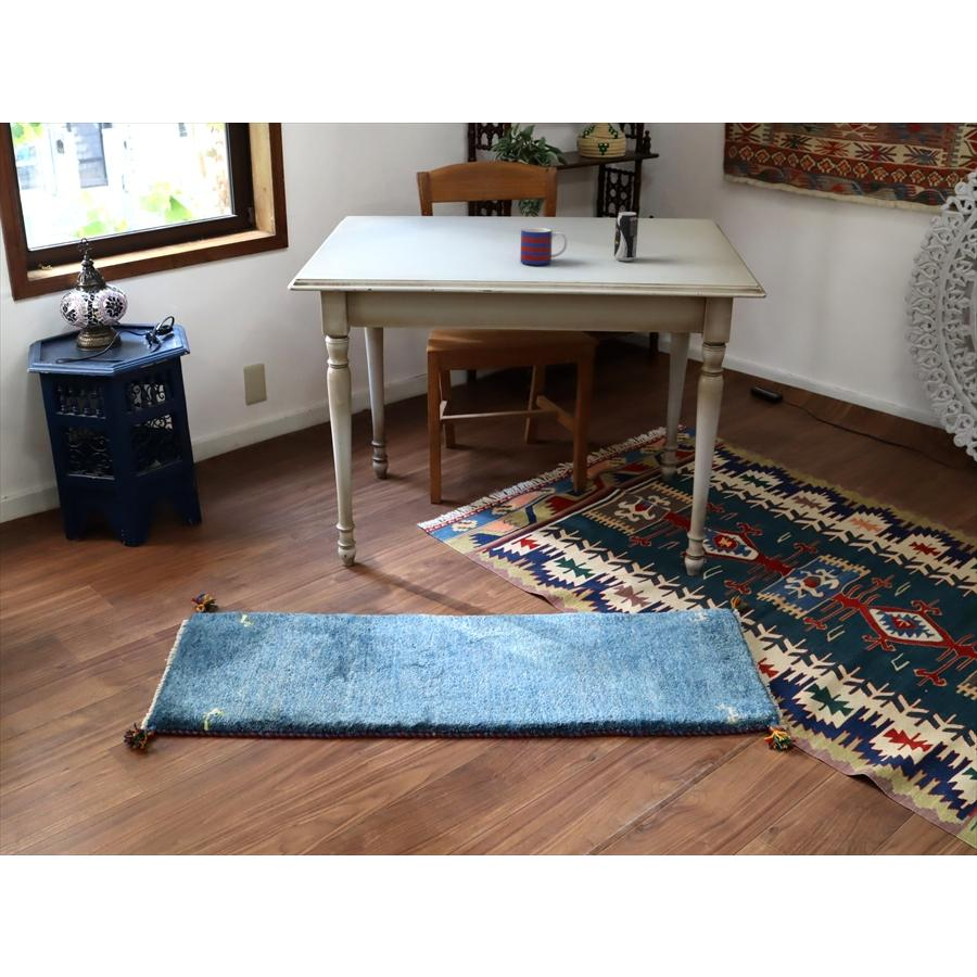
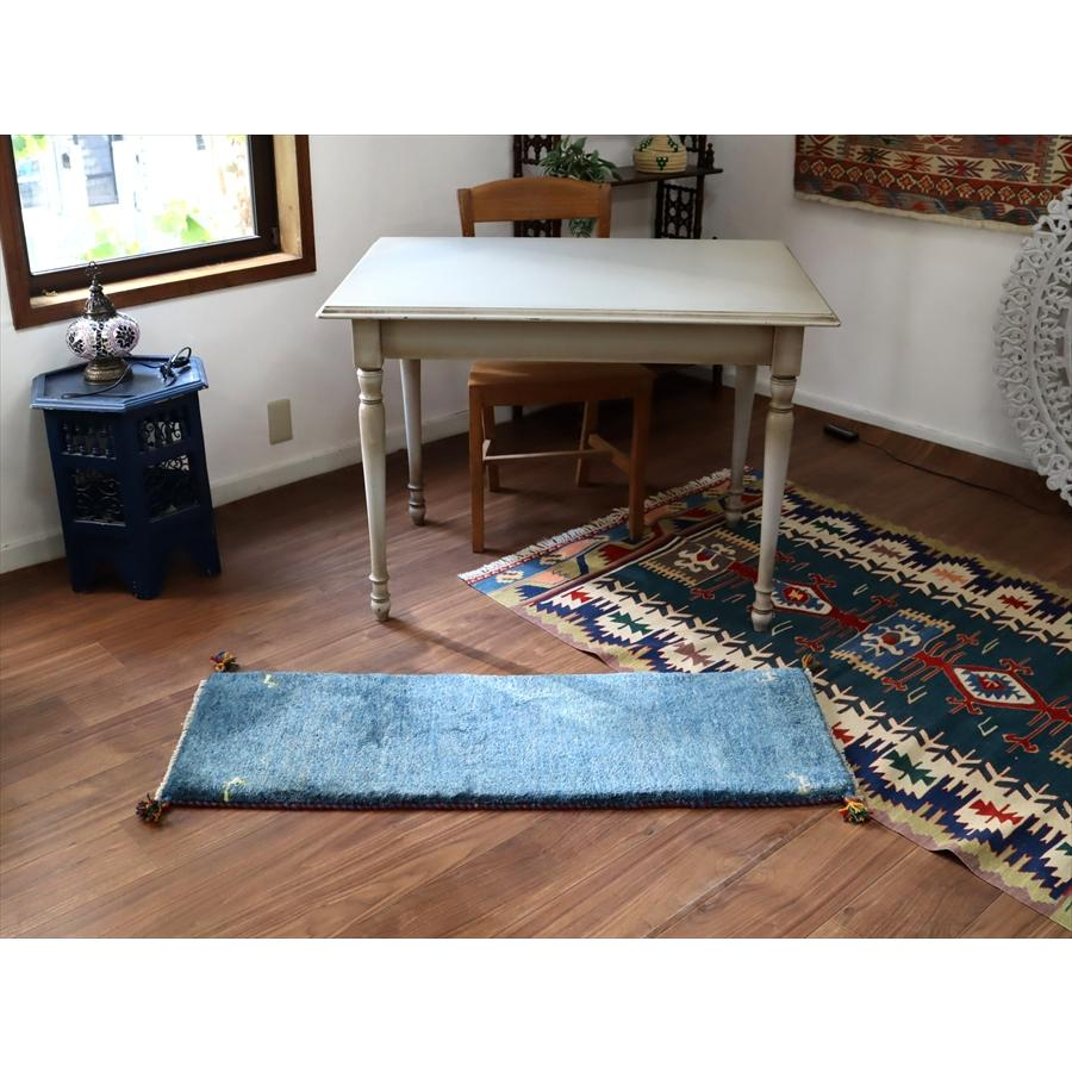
- mug [519,227,568,266]
- beverage can [613,211,639,262]
